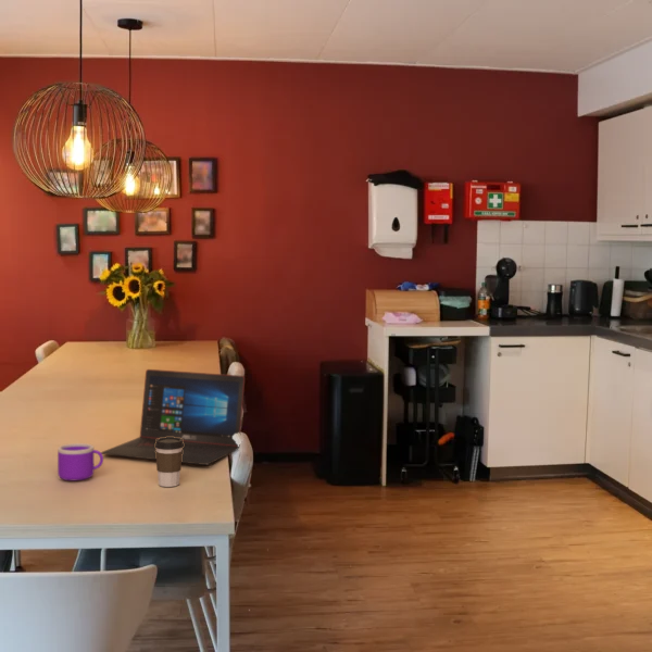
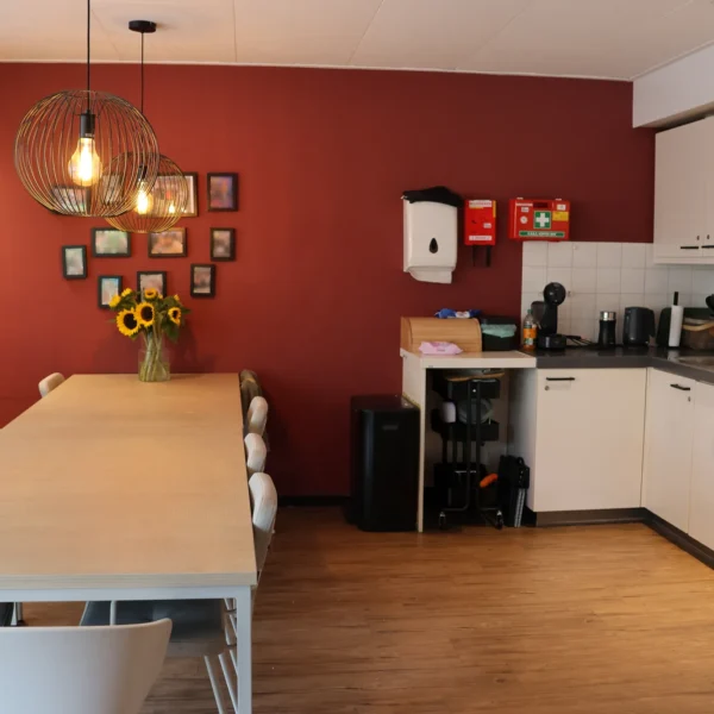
- coffee cup [155,437,184,488]
- laptop [101,368,246,466]
- mug [57,442,104,481]
